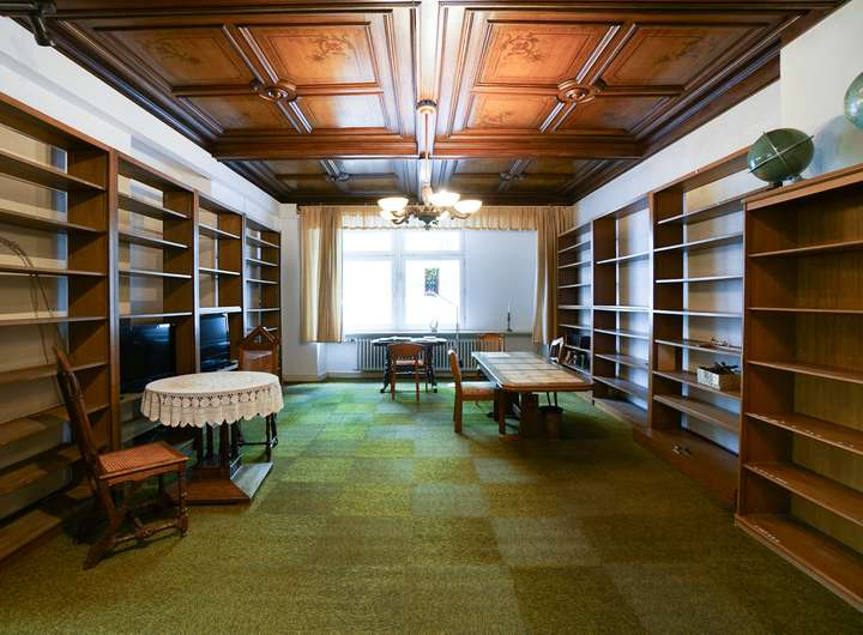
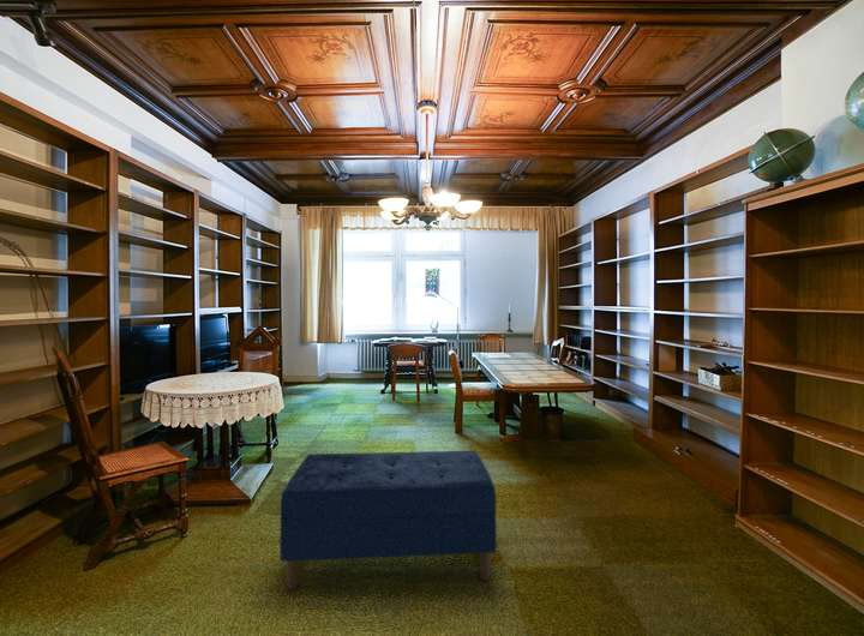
+ bench [278,450,498,590]
